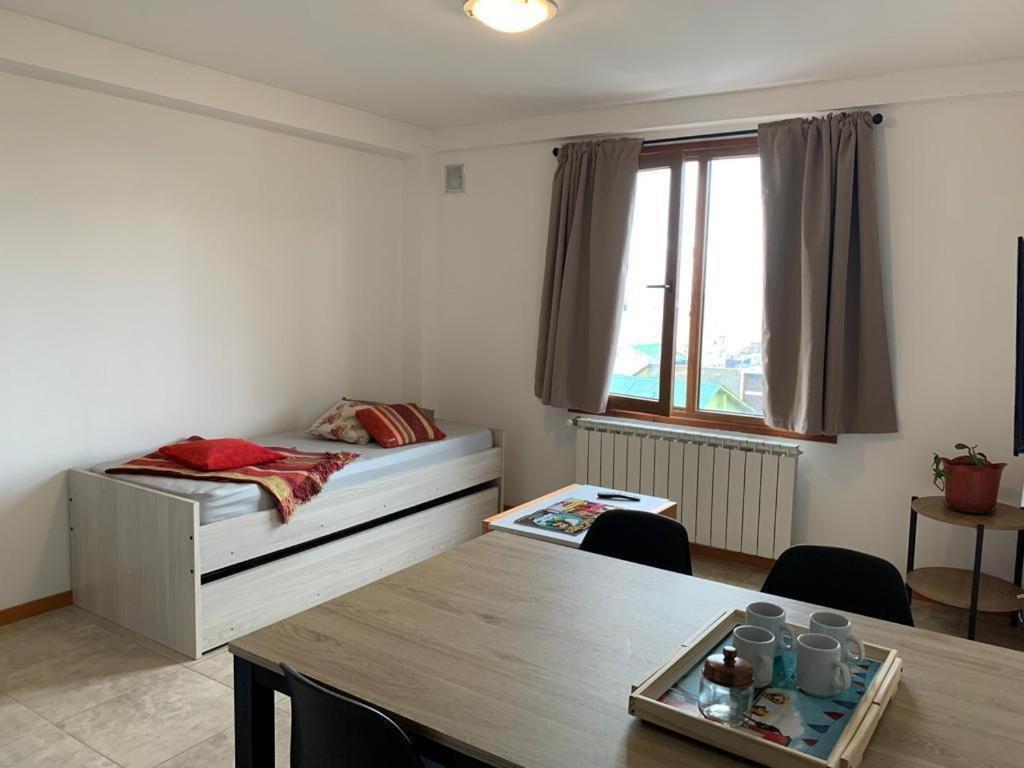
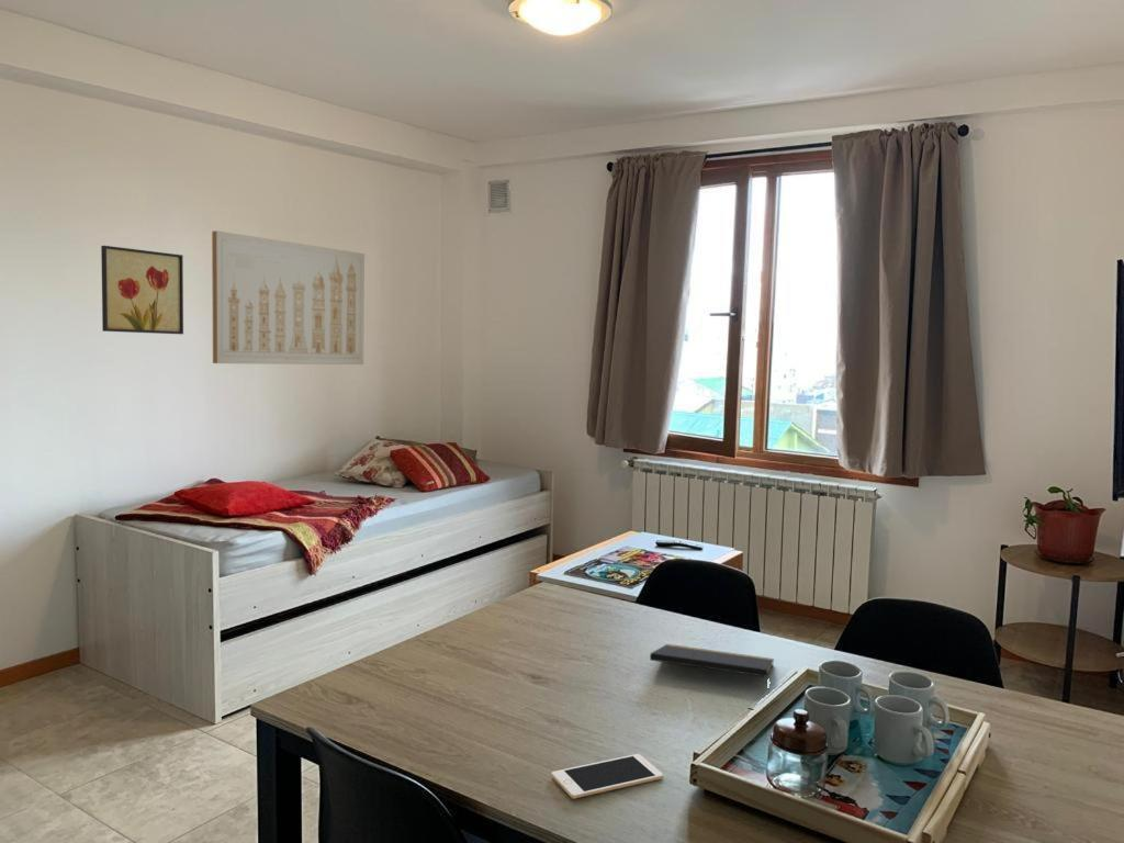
+ wall art [100,245,184,335]
+ cell phone [551,753,664,800]
+ notepad [649,643,775,693]
+ wall art [211,229,366,366]
